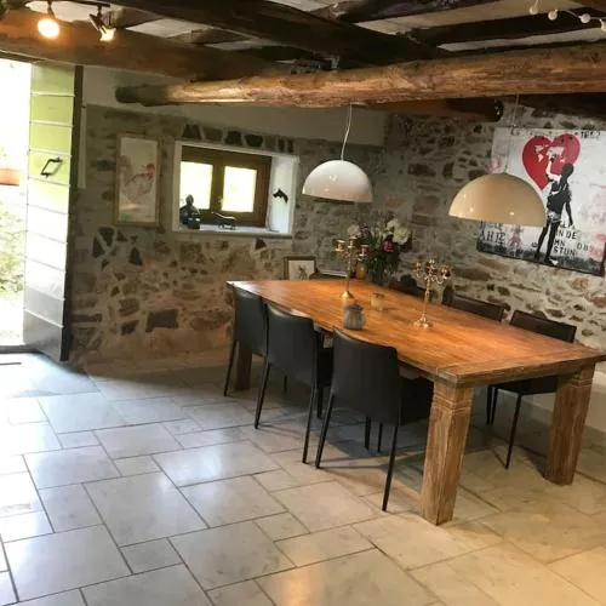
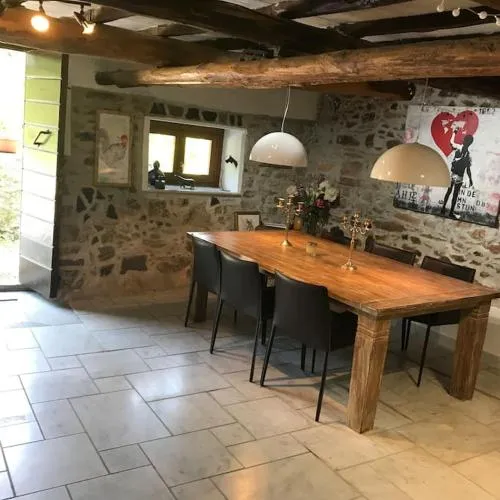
- teapot [341,299,367,331]
